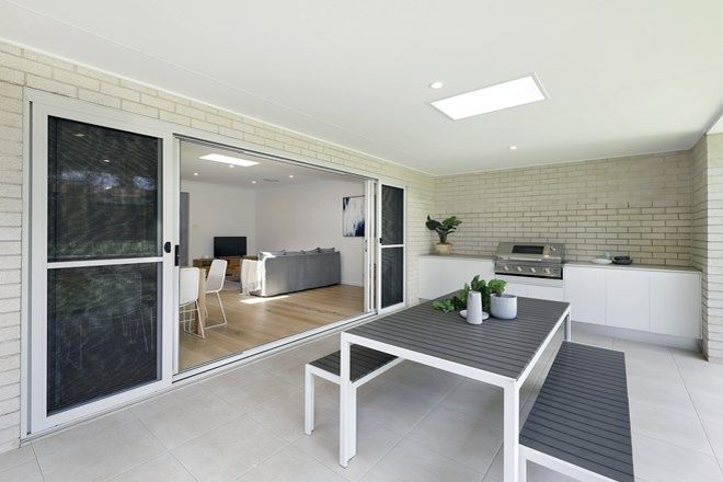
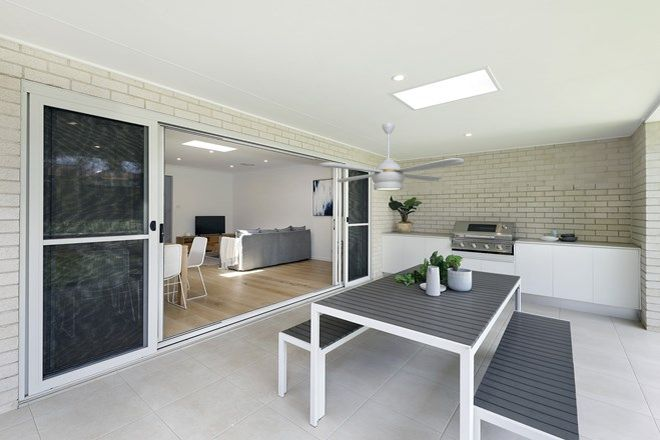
+ ceiling fan [318,122,465,192]
